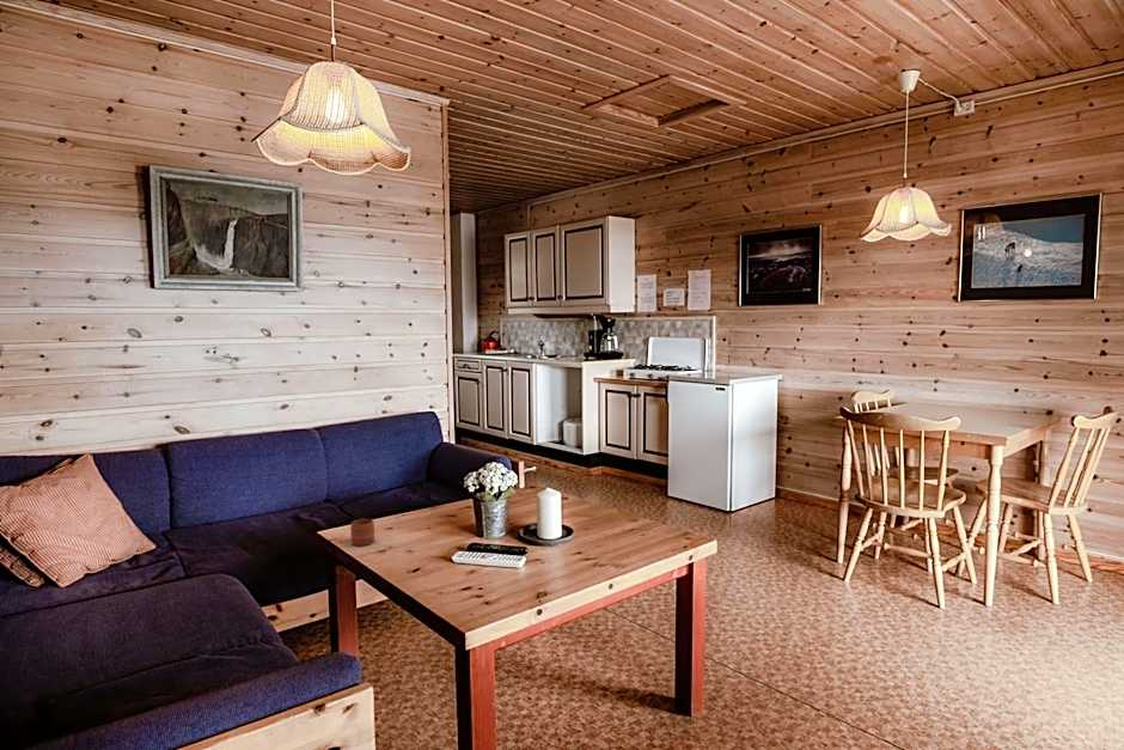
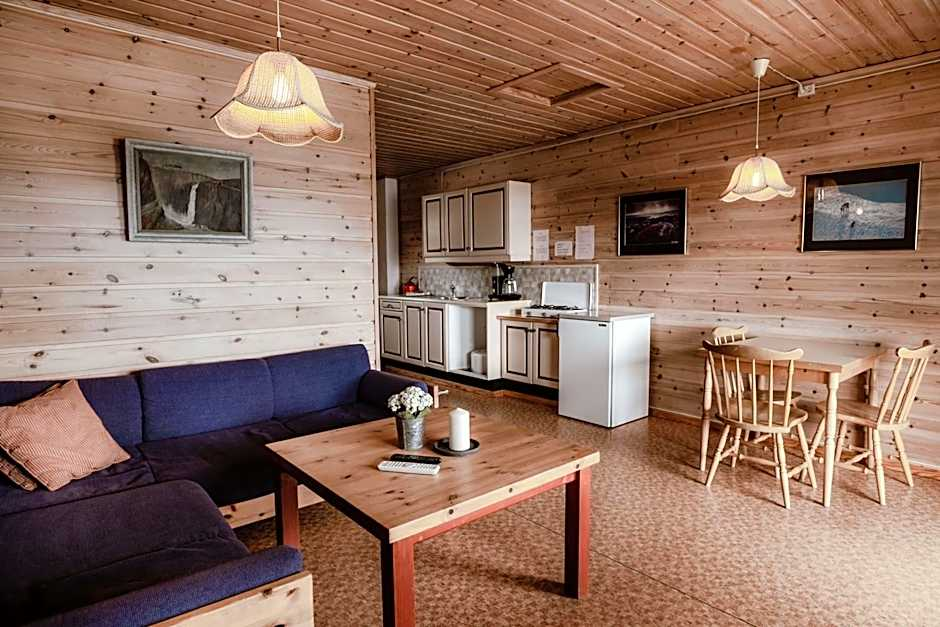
- mug [349,518,375,547]
